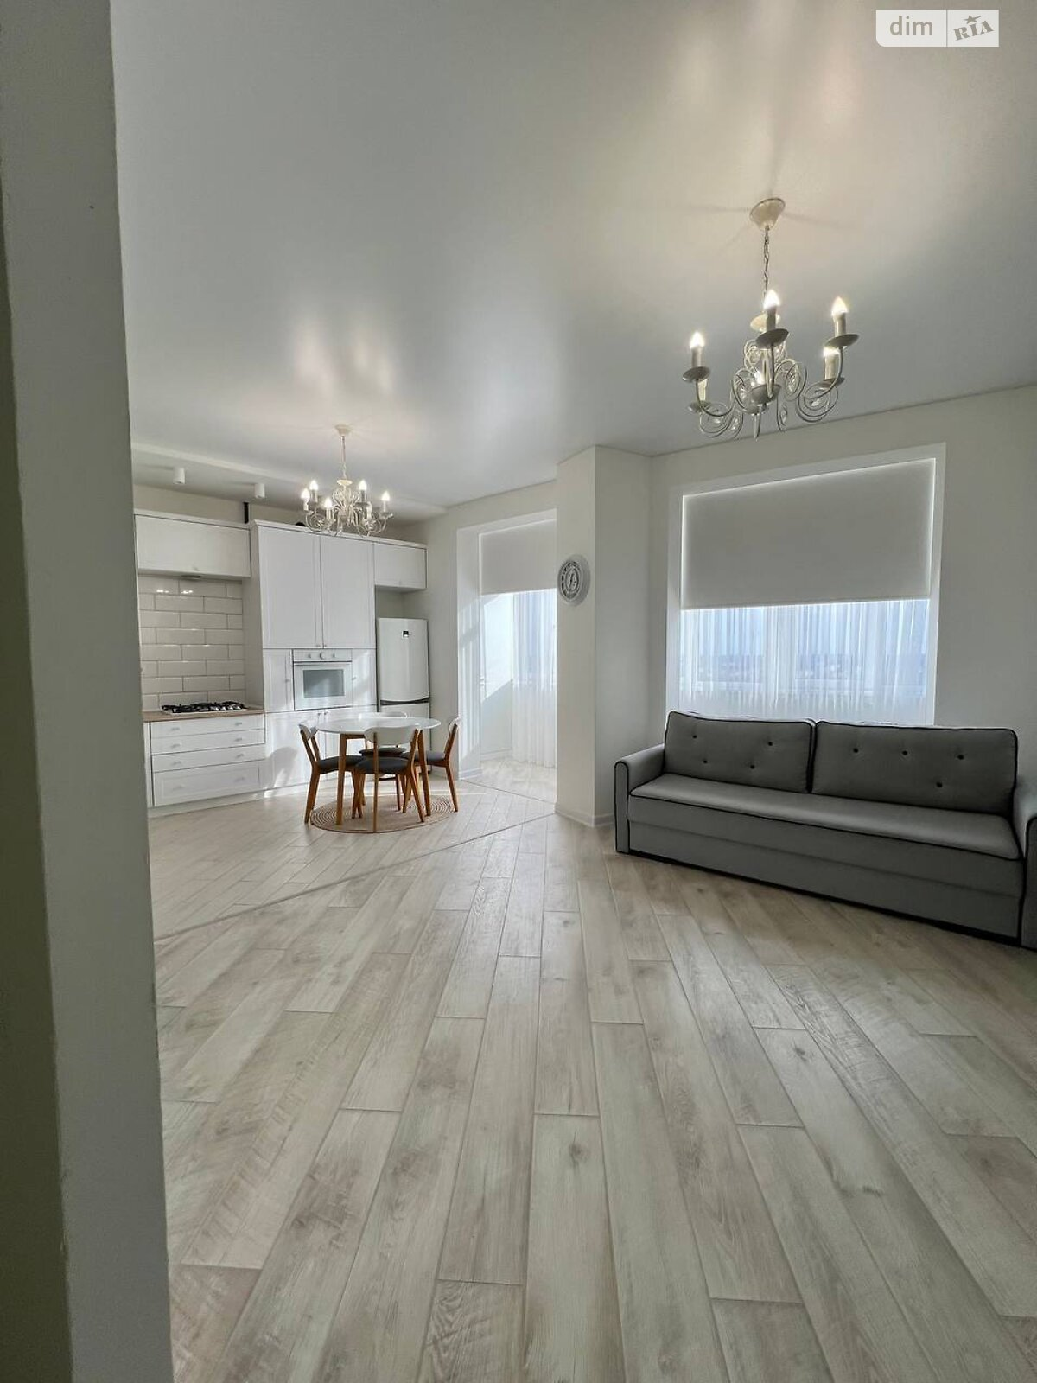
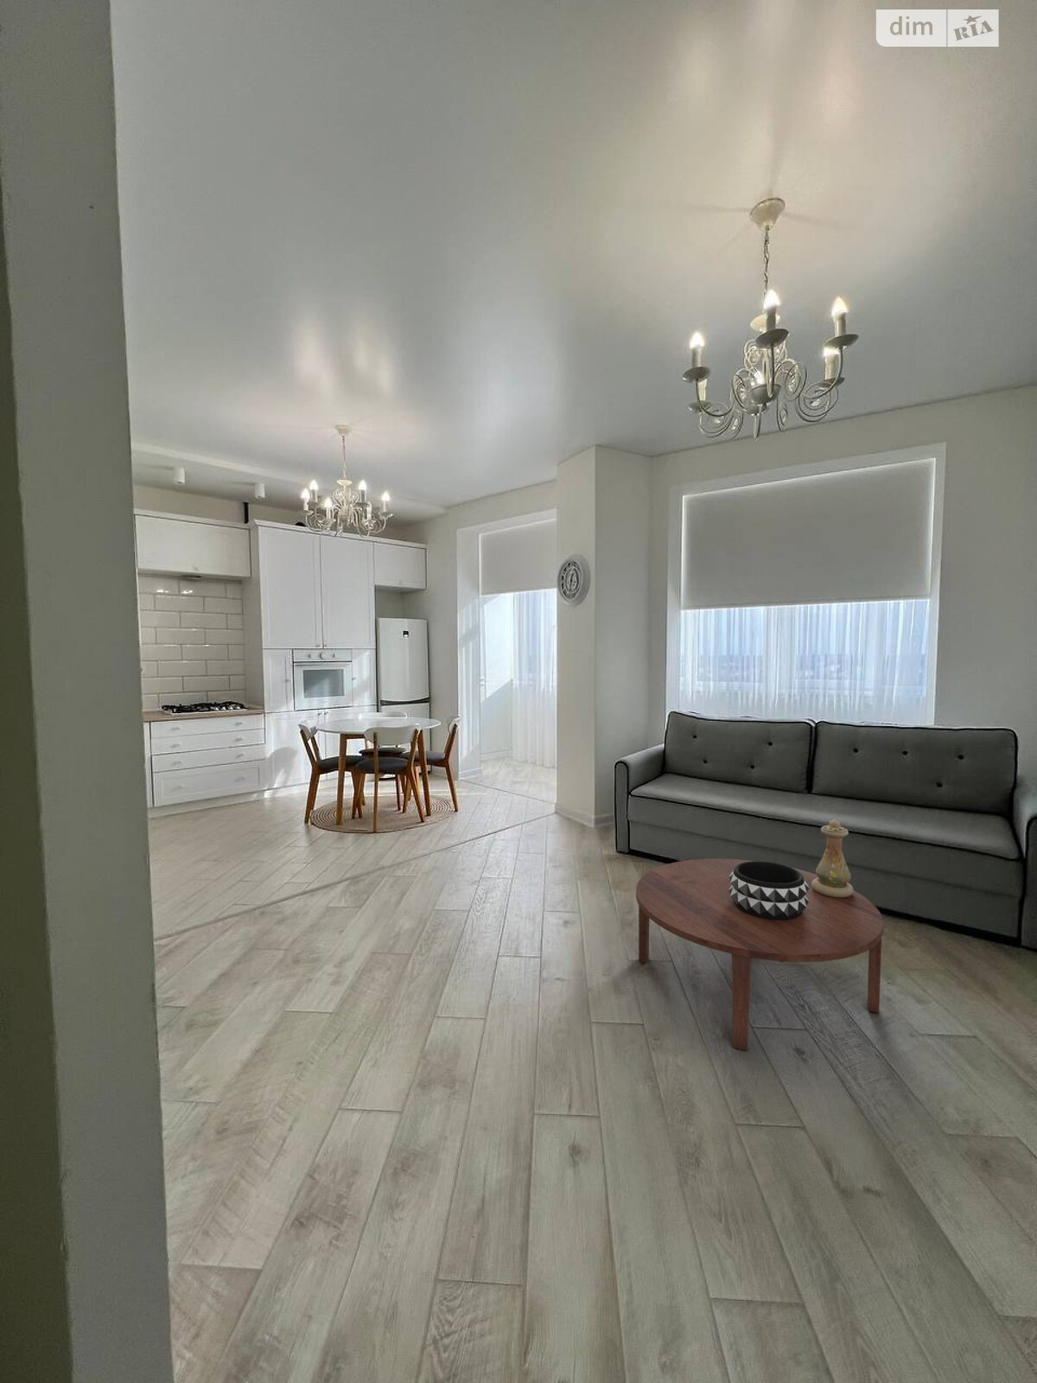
+ coffee table [635,857,884,1052]
+ decorative bowl [729,860,809,920]
+ vase [812,819,855,898]
